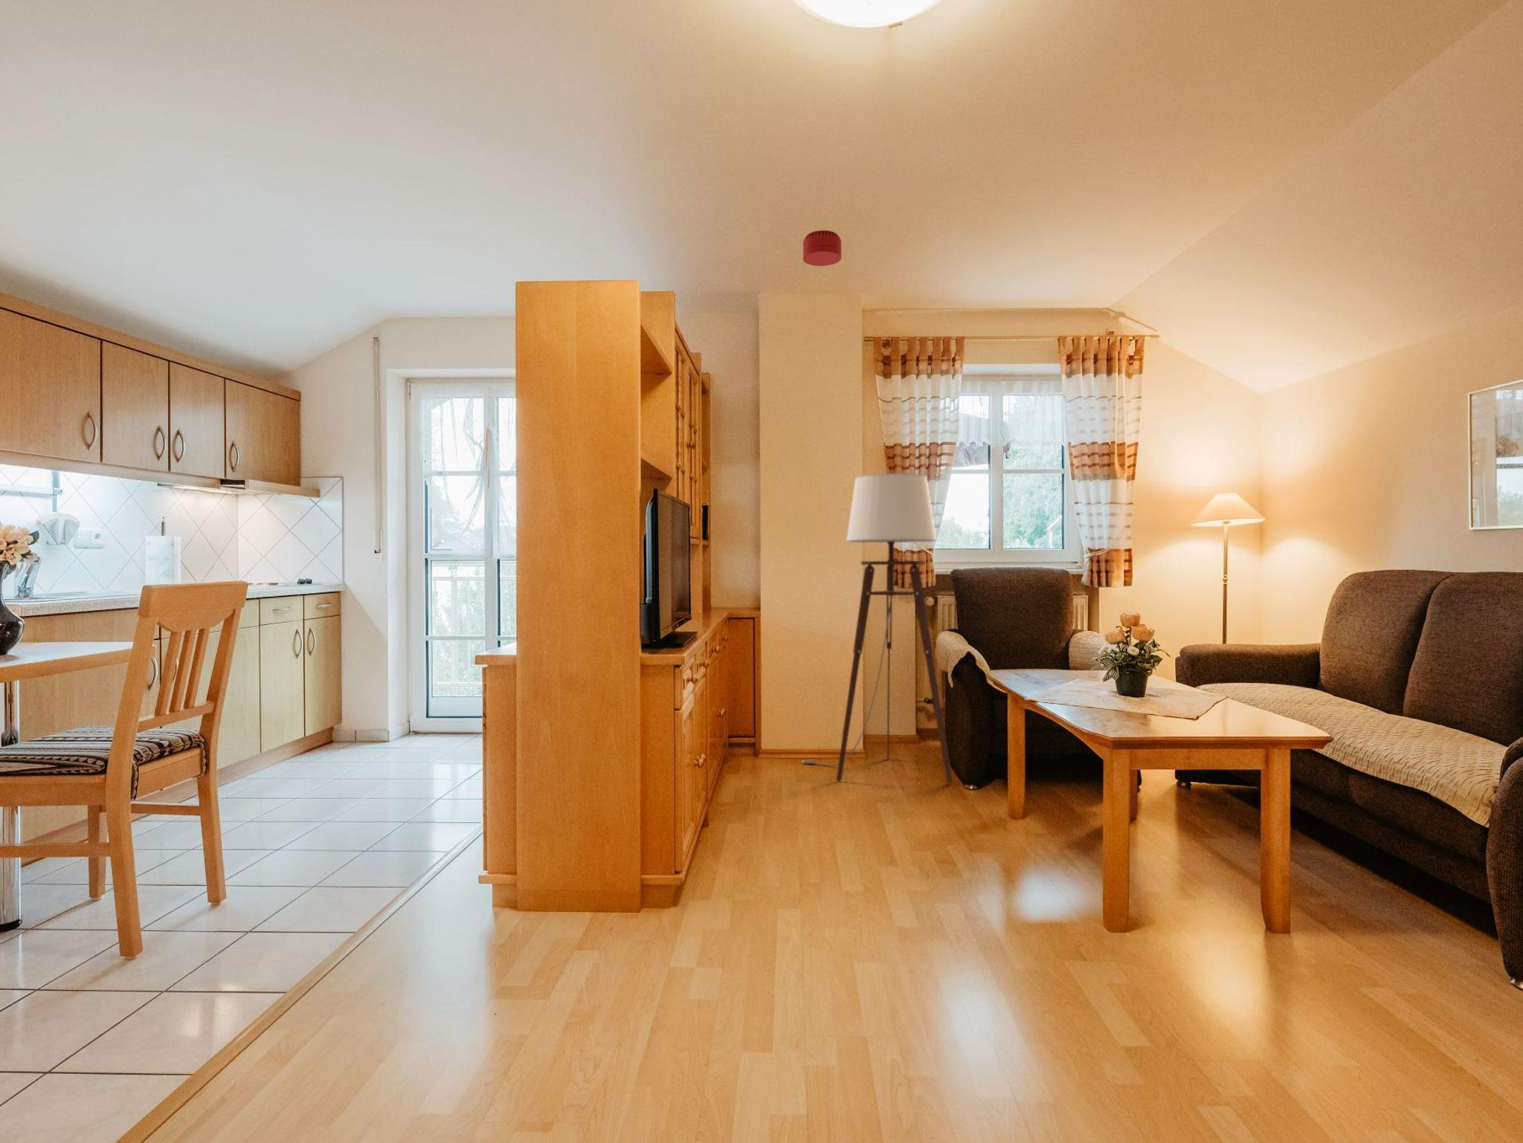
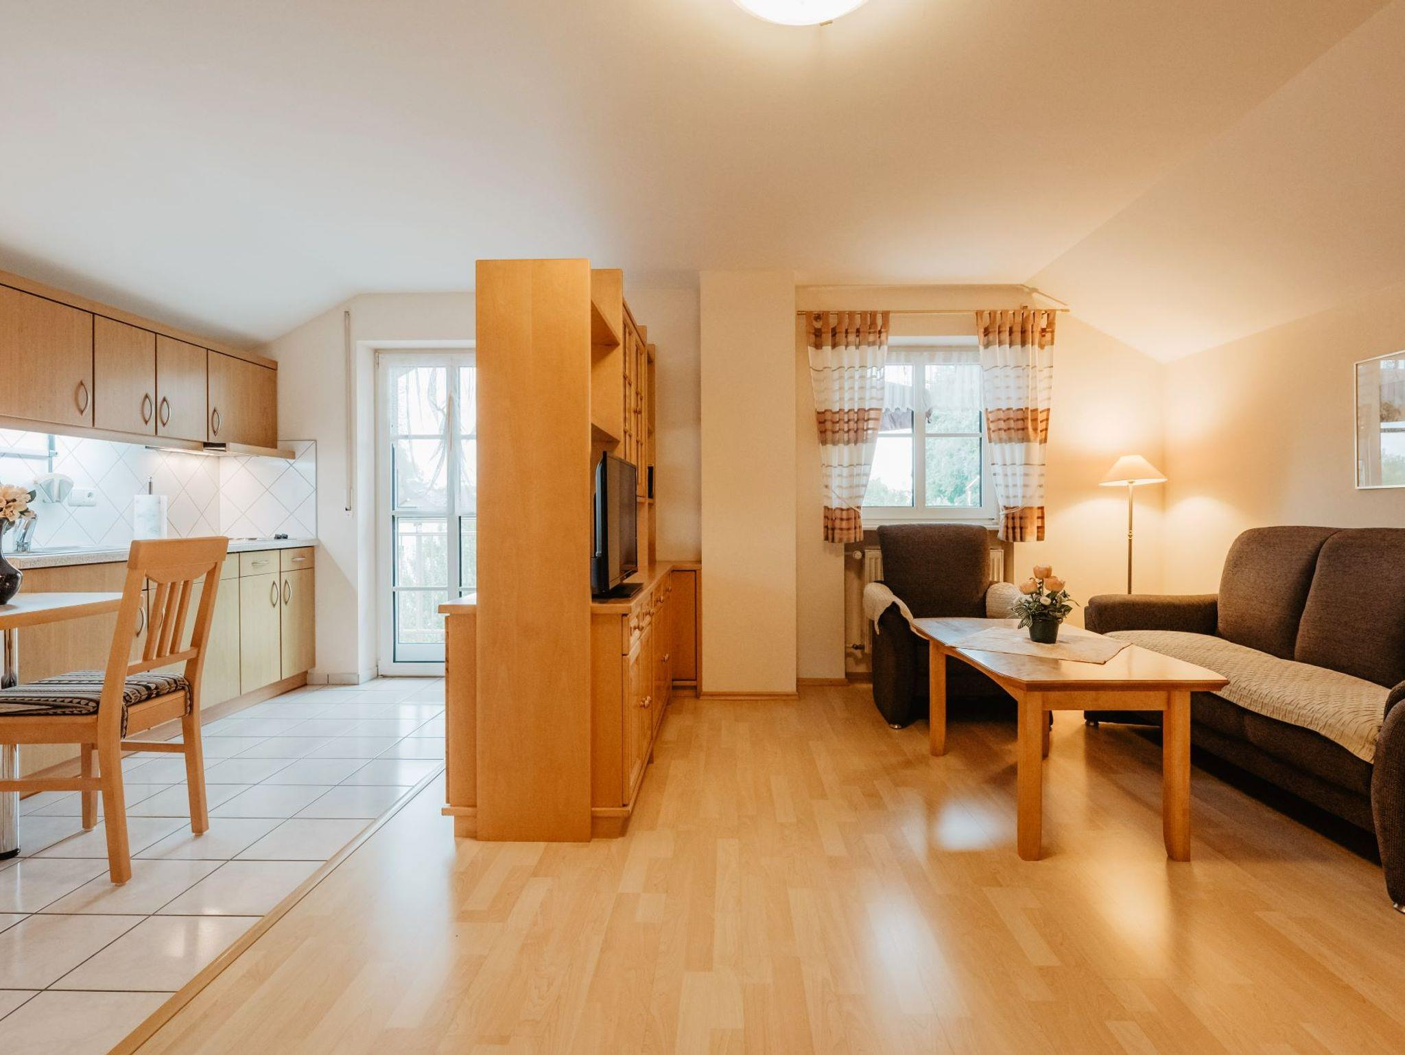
- floor lamp [801,473,954,784]
- smoke detector [802,229,842,267]
